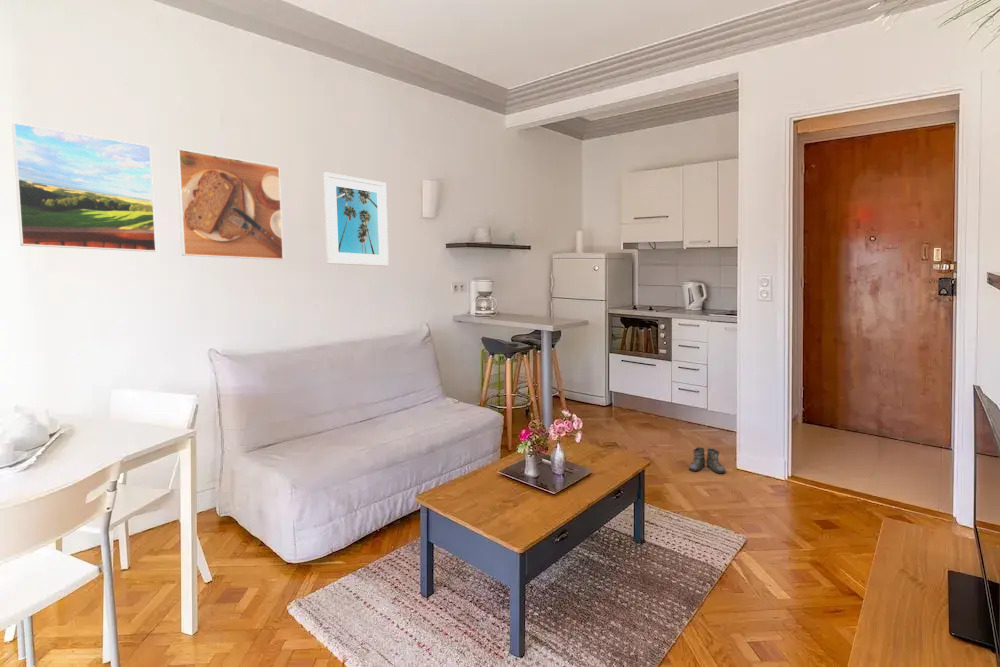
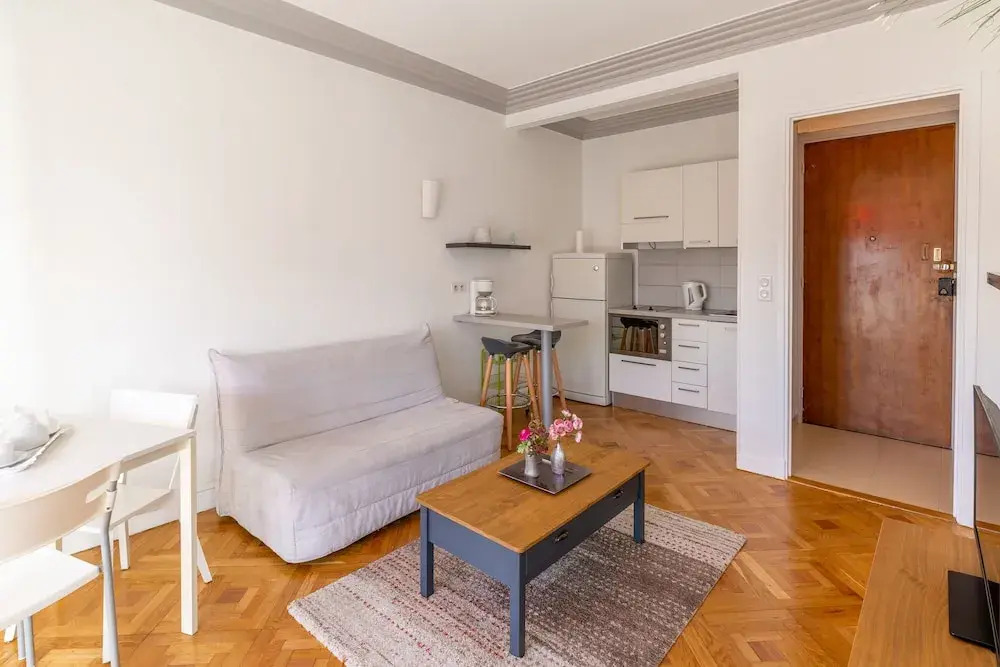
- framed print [11,121,157,253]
- boots [688,446,726,474]
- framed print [175,148,284,261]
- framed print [323,171,390,267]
